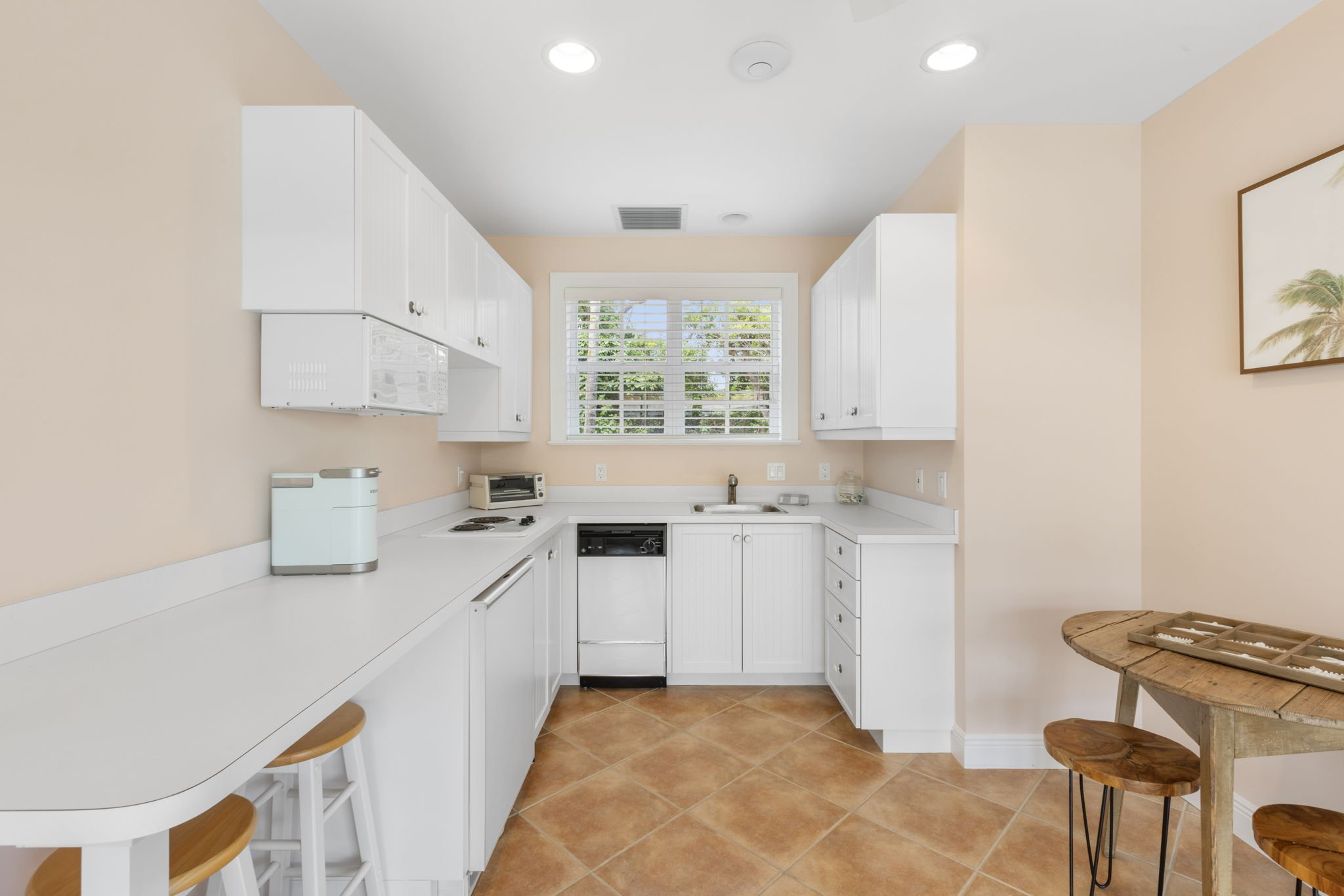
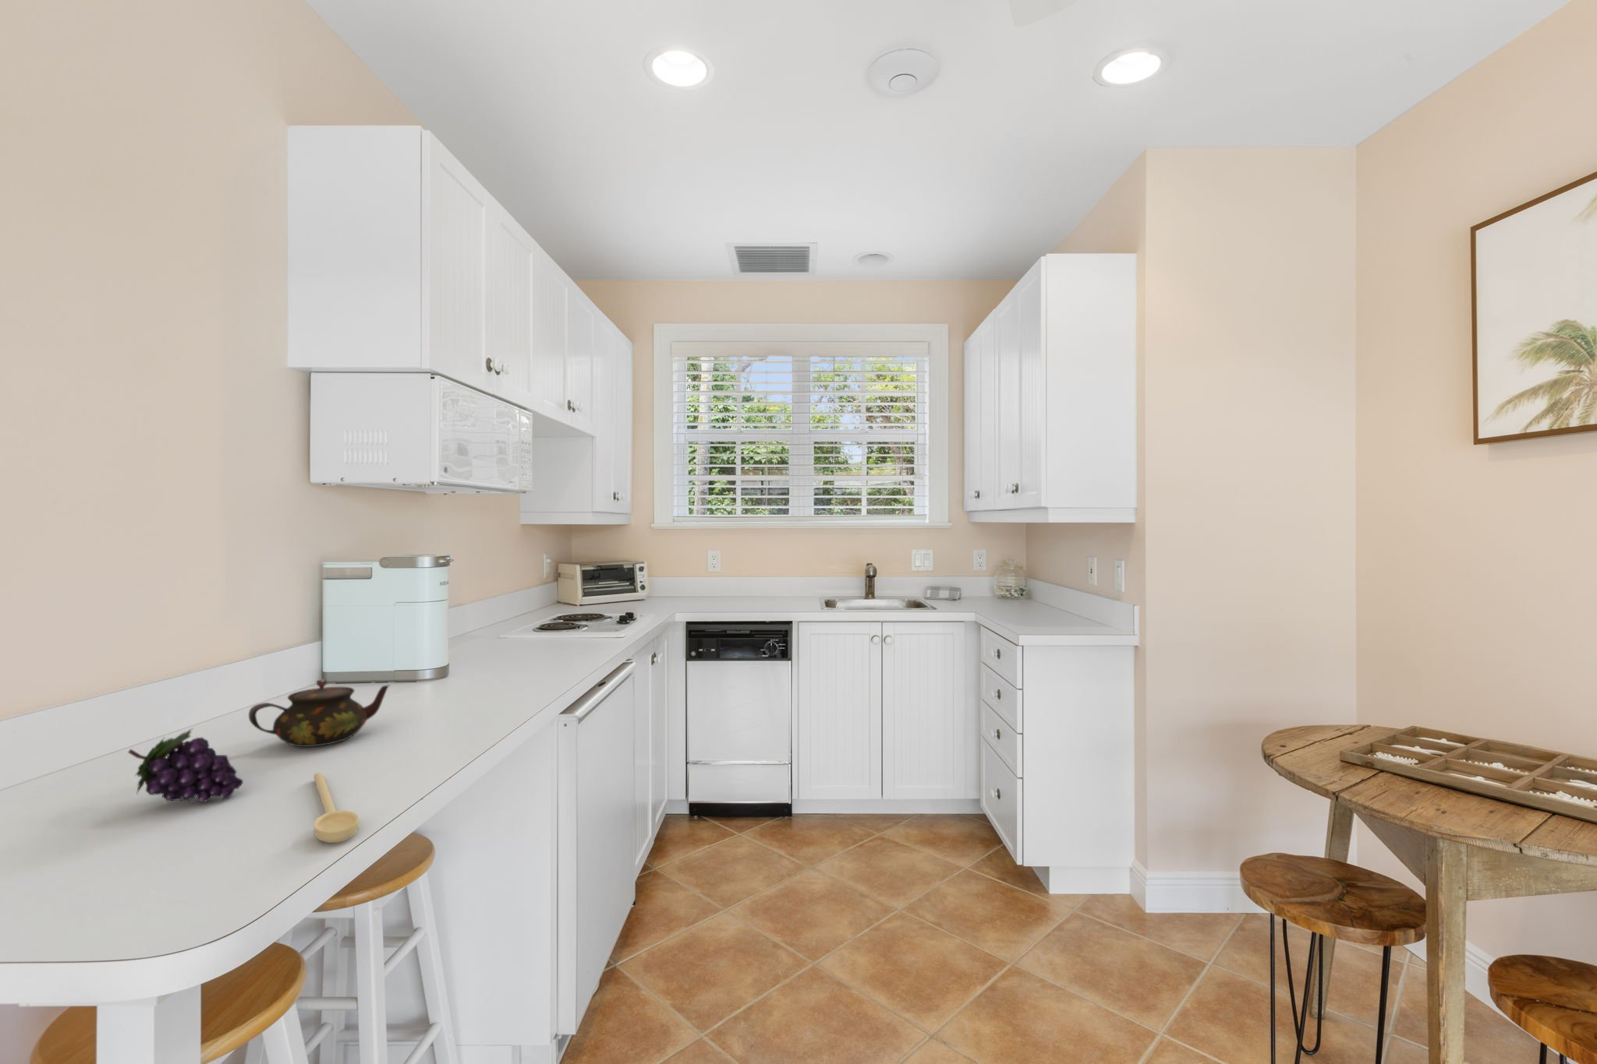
+ teapot [248,678,391,748]
+ spoon [313,771,360,843]
+ fruit [127,728,244,804]
